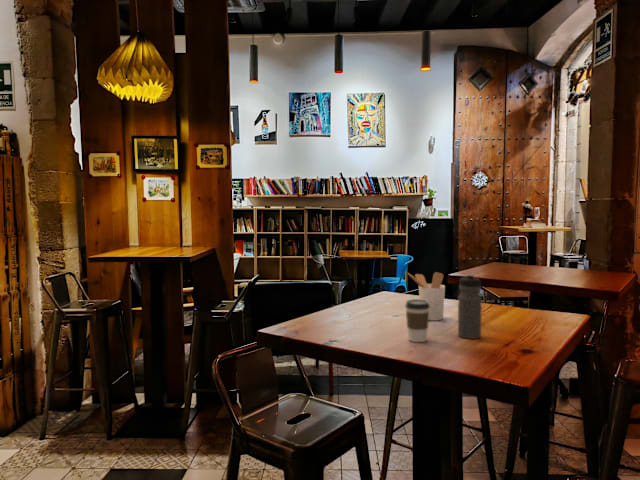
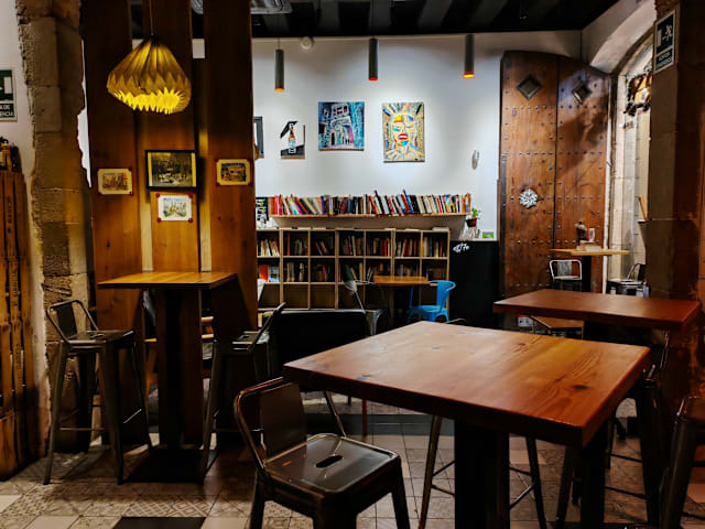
- water bottle [457,273,483,340]
- coffee cup [404,298,430,343]
- utensil holder [407,271,446,321]
